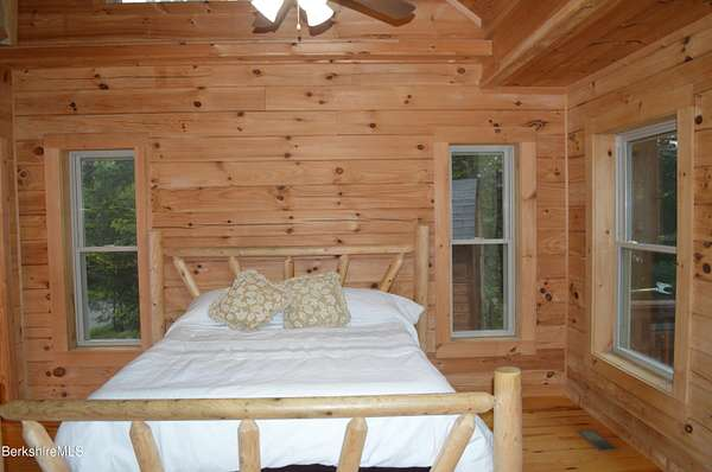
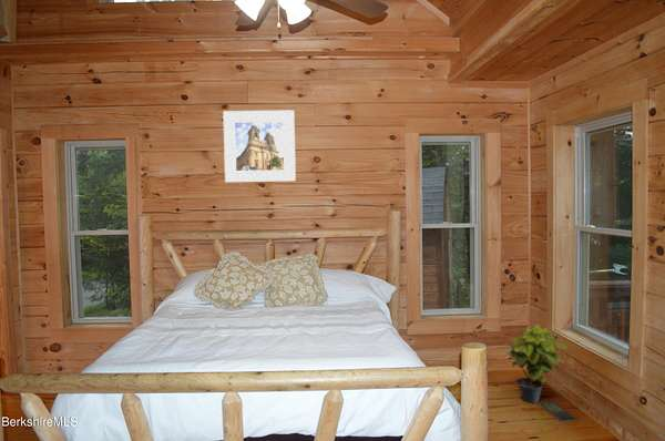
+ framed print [222,109,297,184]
+ potted plant [507,322,569,404]
